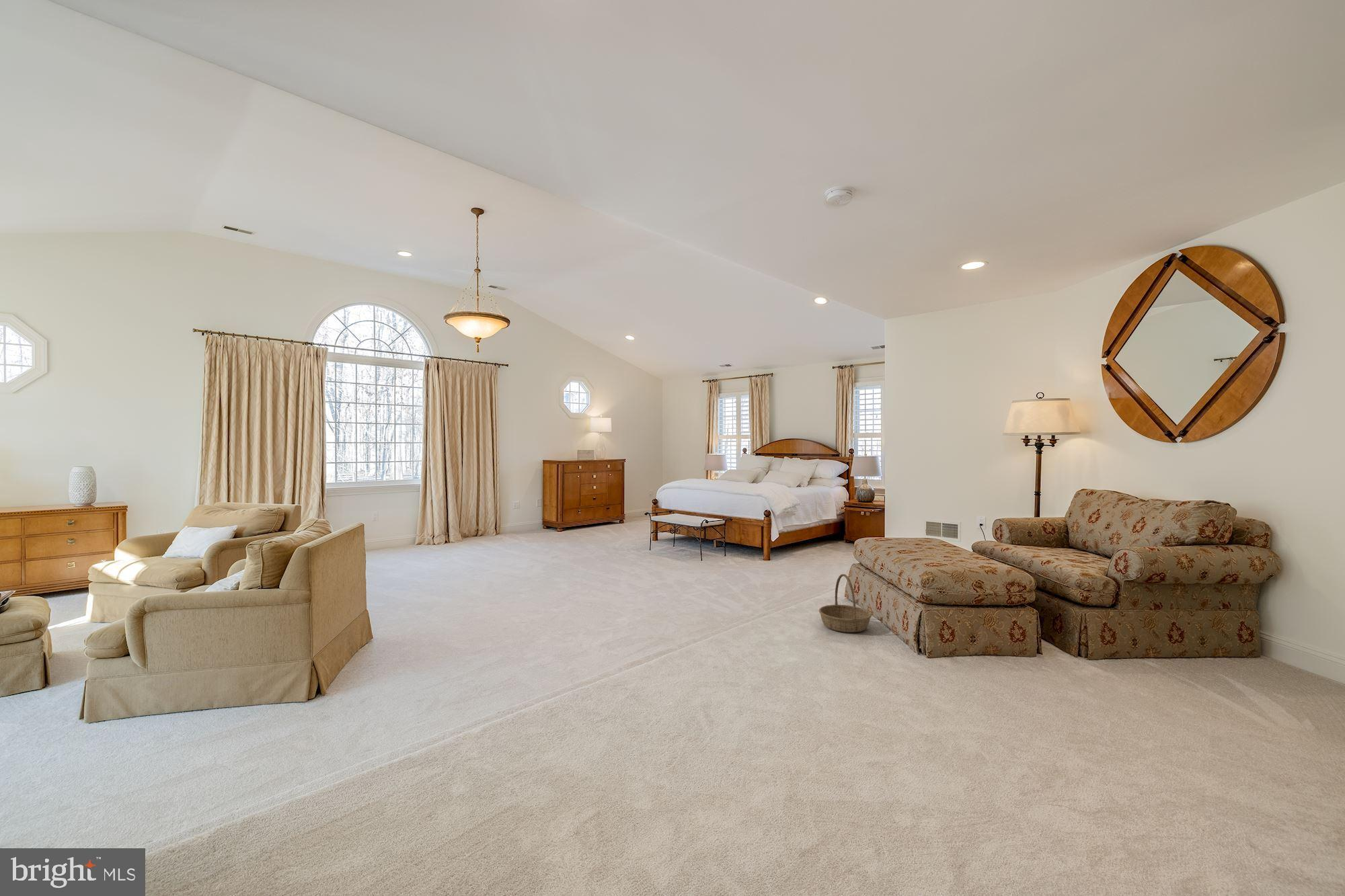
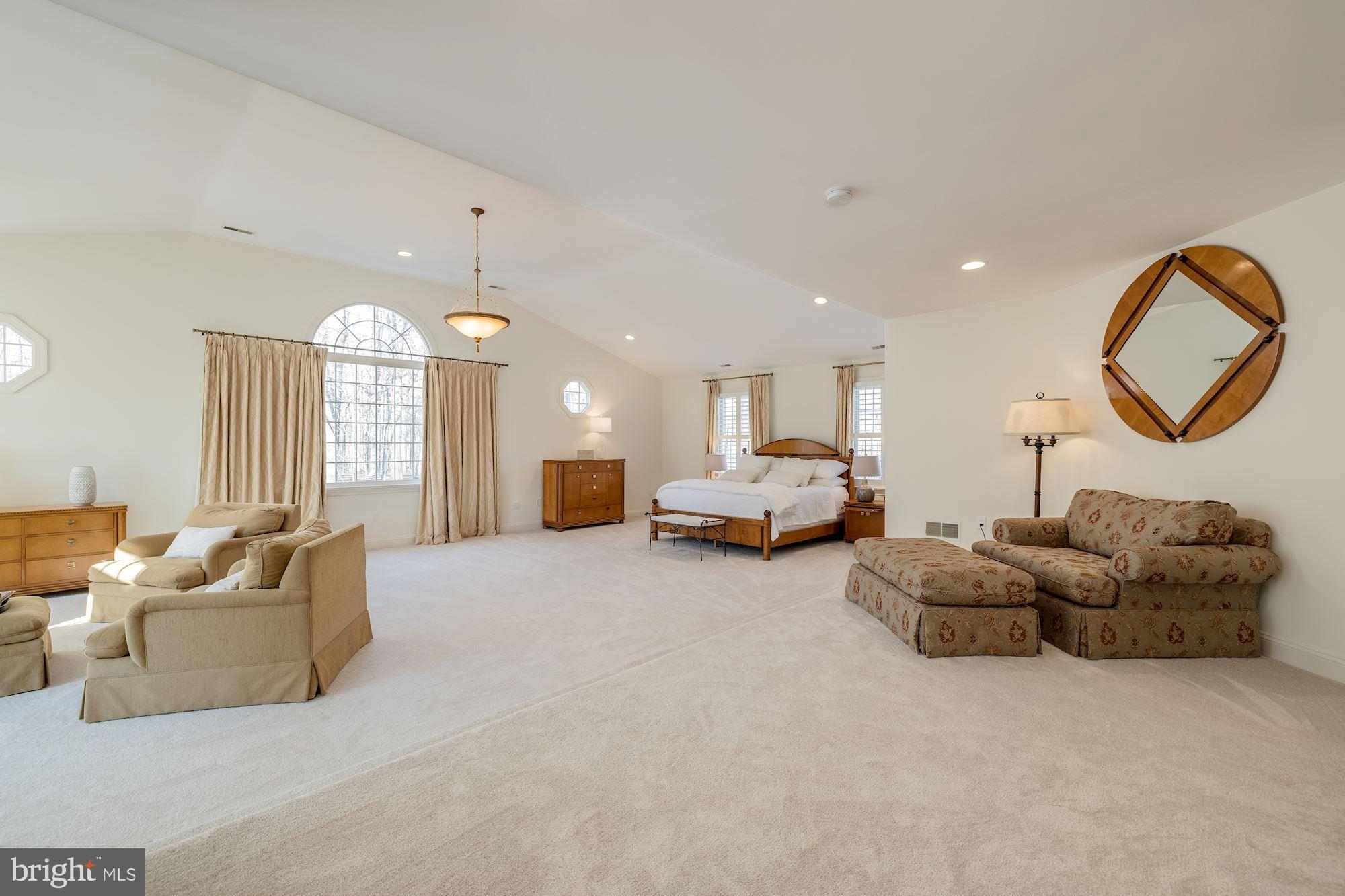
- basket [818,573,872,633]
